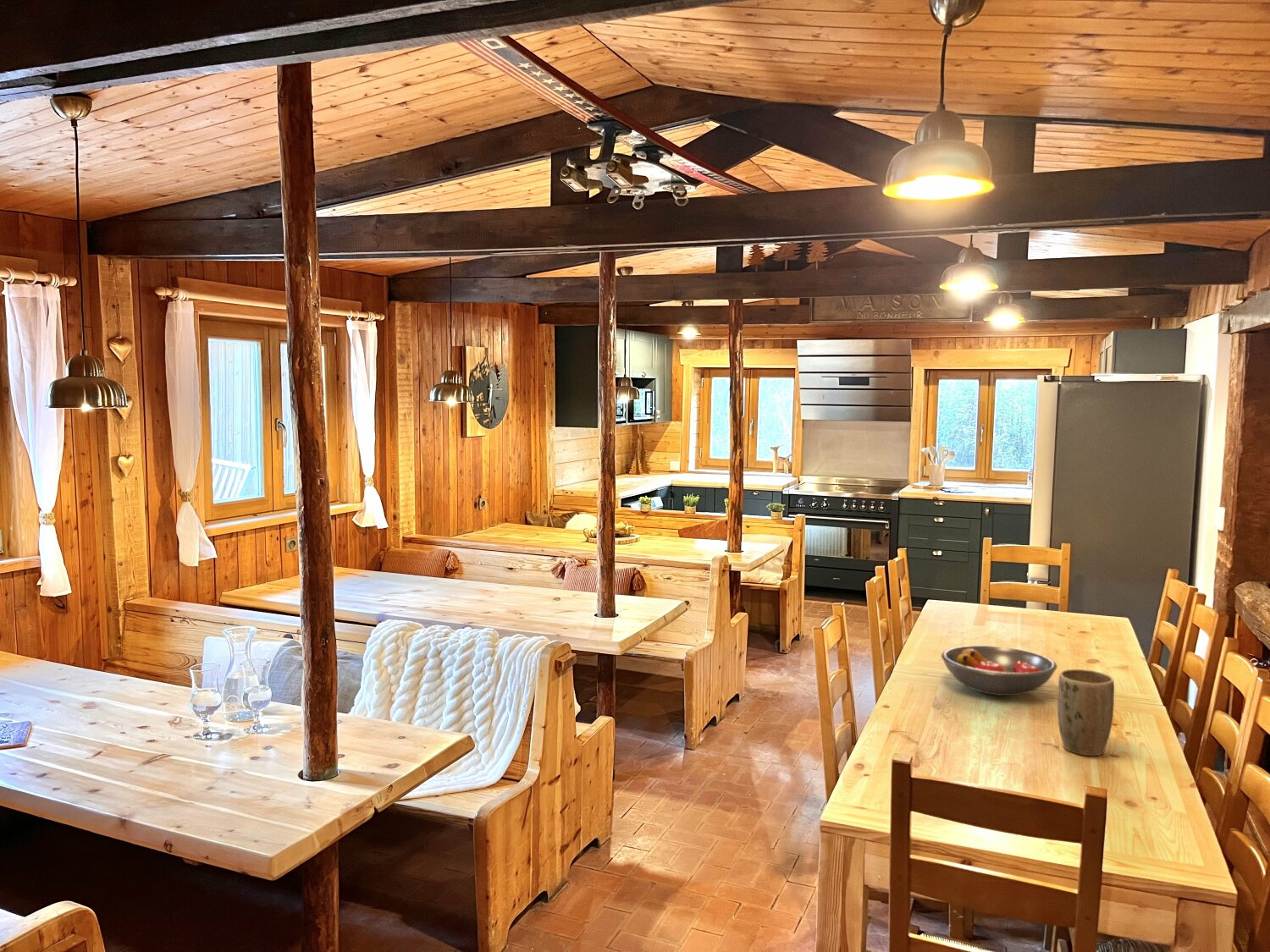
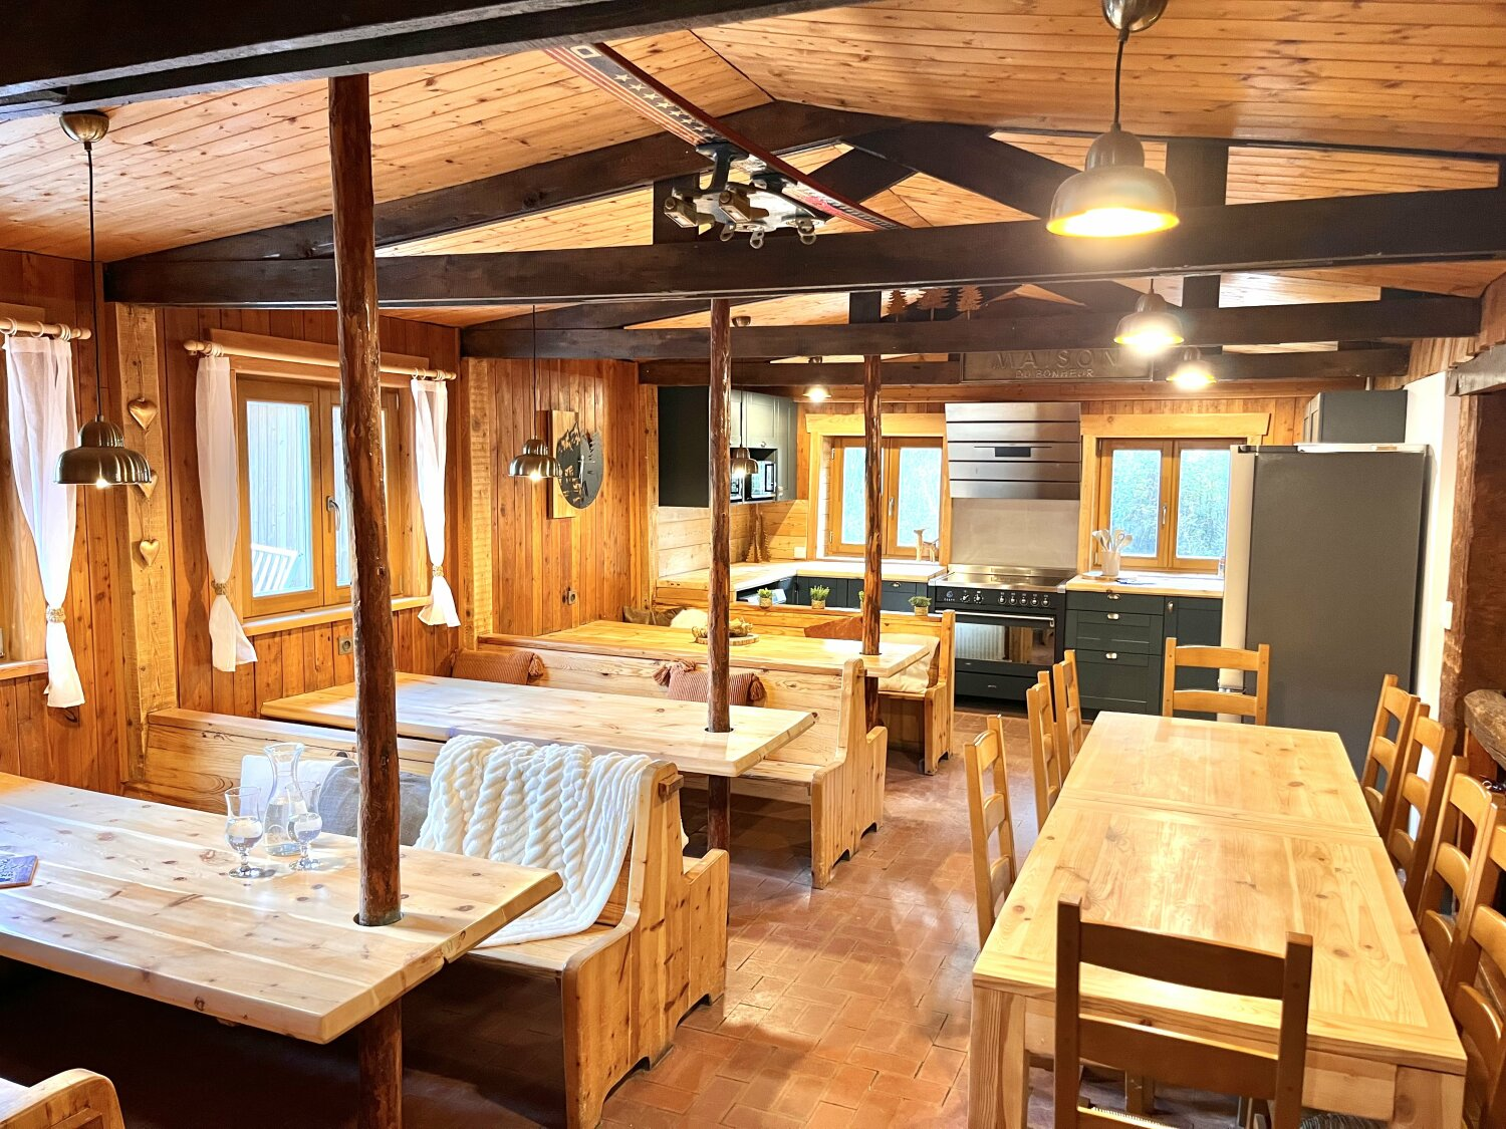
- plant pot [1057,669,1115,757]
- fruit bowl [941,645,1058,696]
